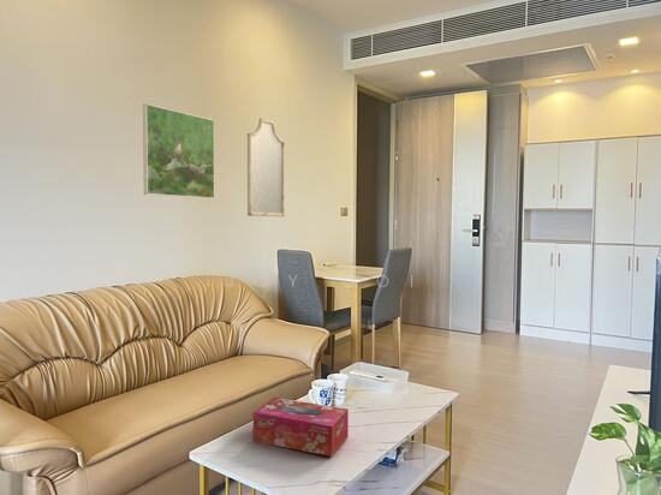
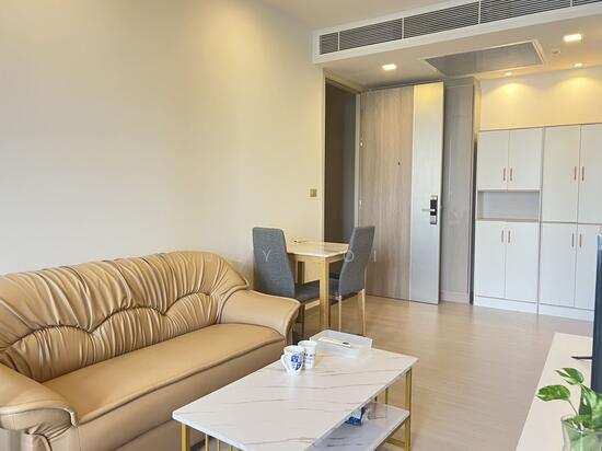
- home mirror [246,117,286,217]
- tissue box [252,396,350,458]
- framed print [142,102,215,199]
